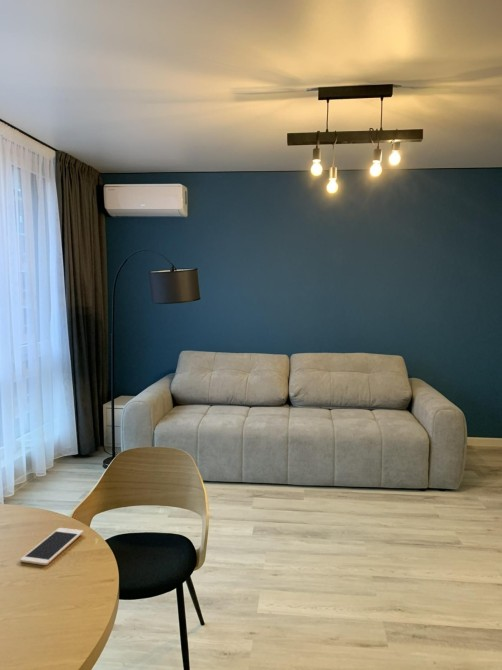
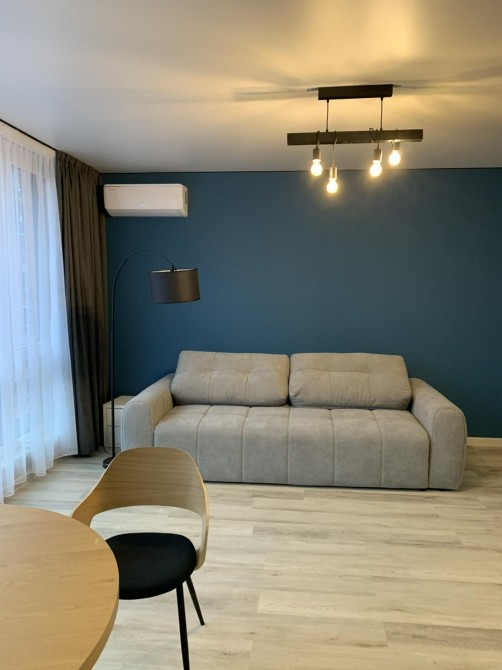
- cell phone [19,527,84,566]
